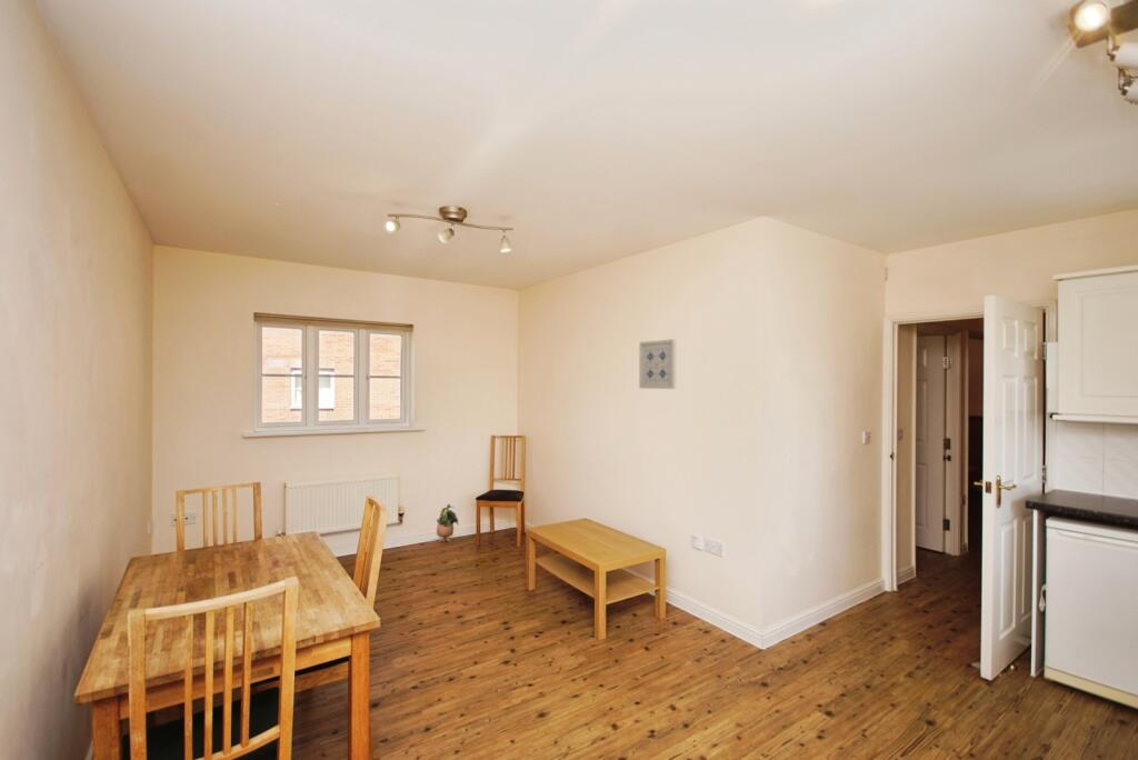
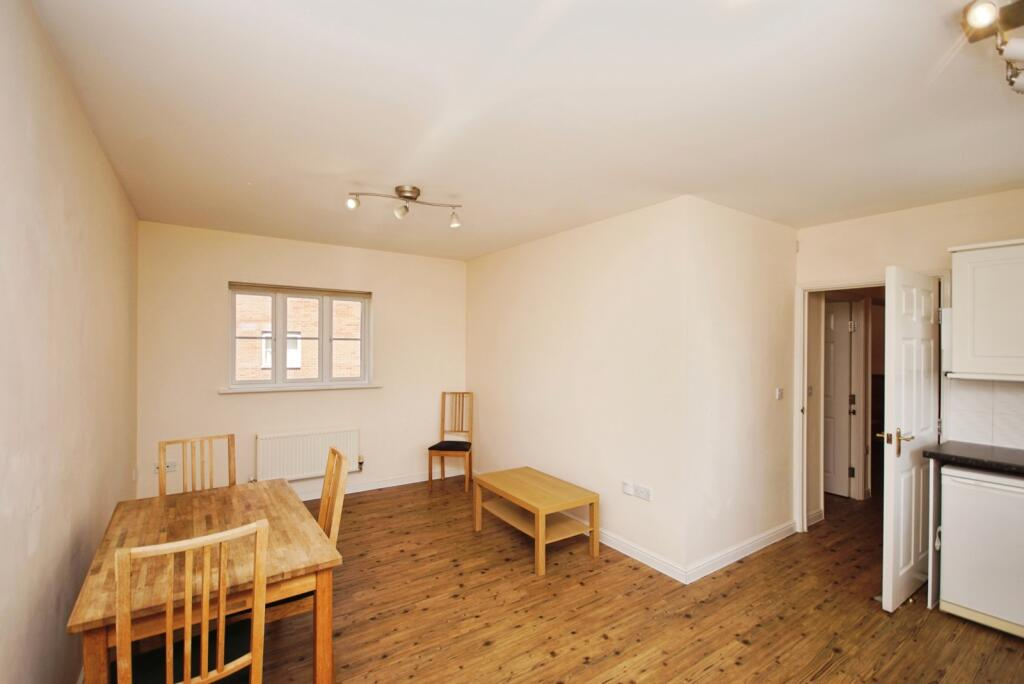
- potted plant [436,503,459,544]
- wall art [638,338,677,390]
